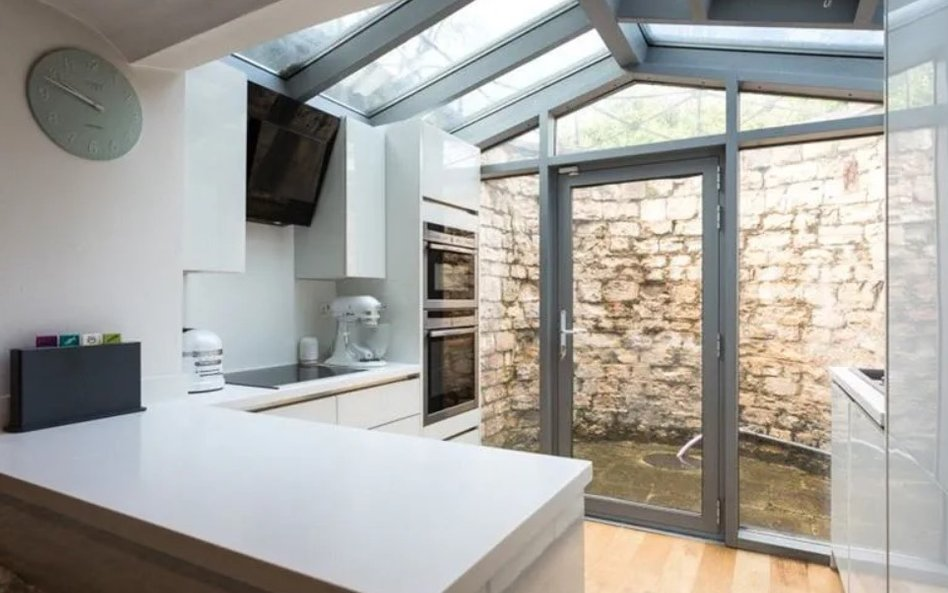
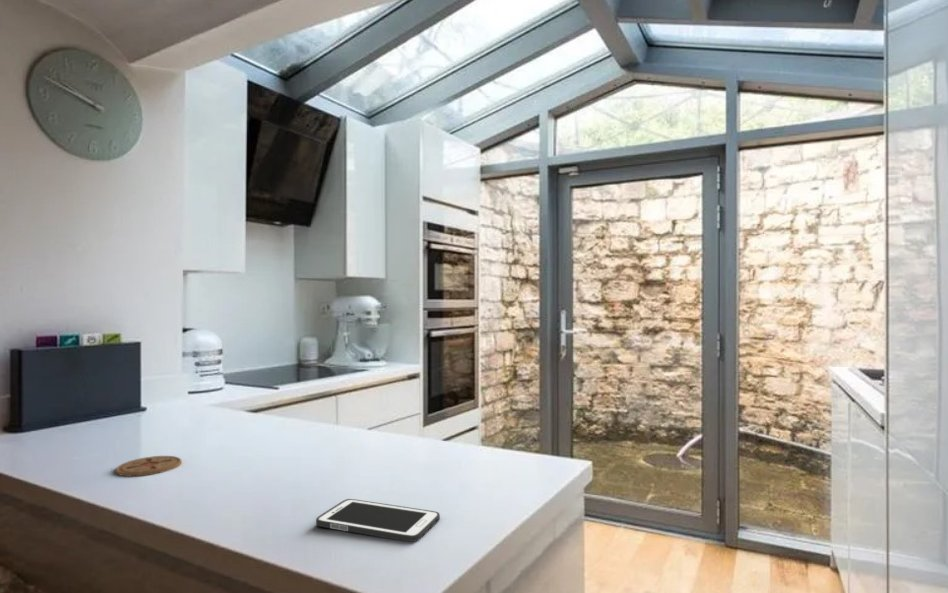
+ cell phone [315,498,441,543]
+ coaster [115,455,182,477]
